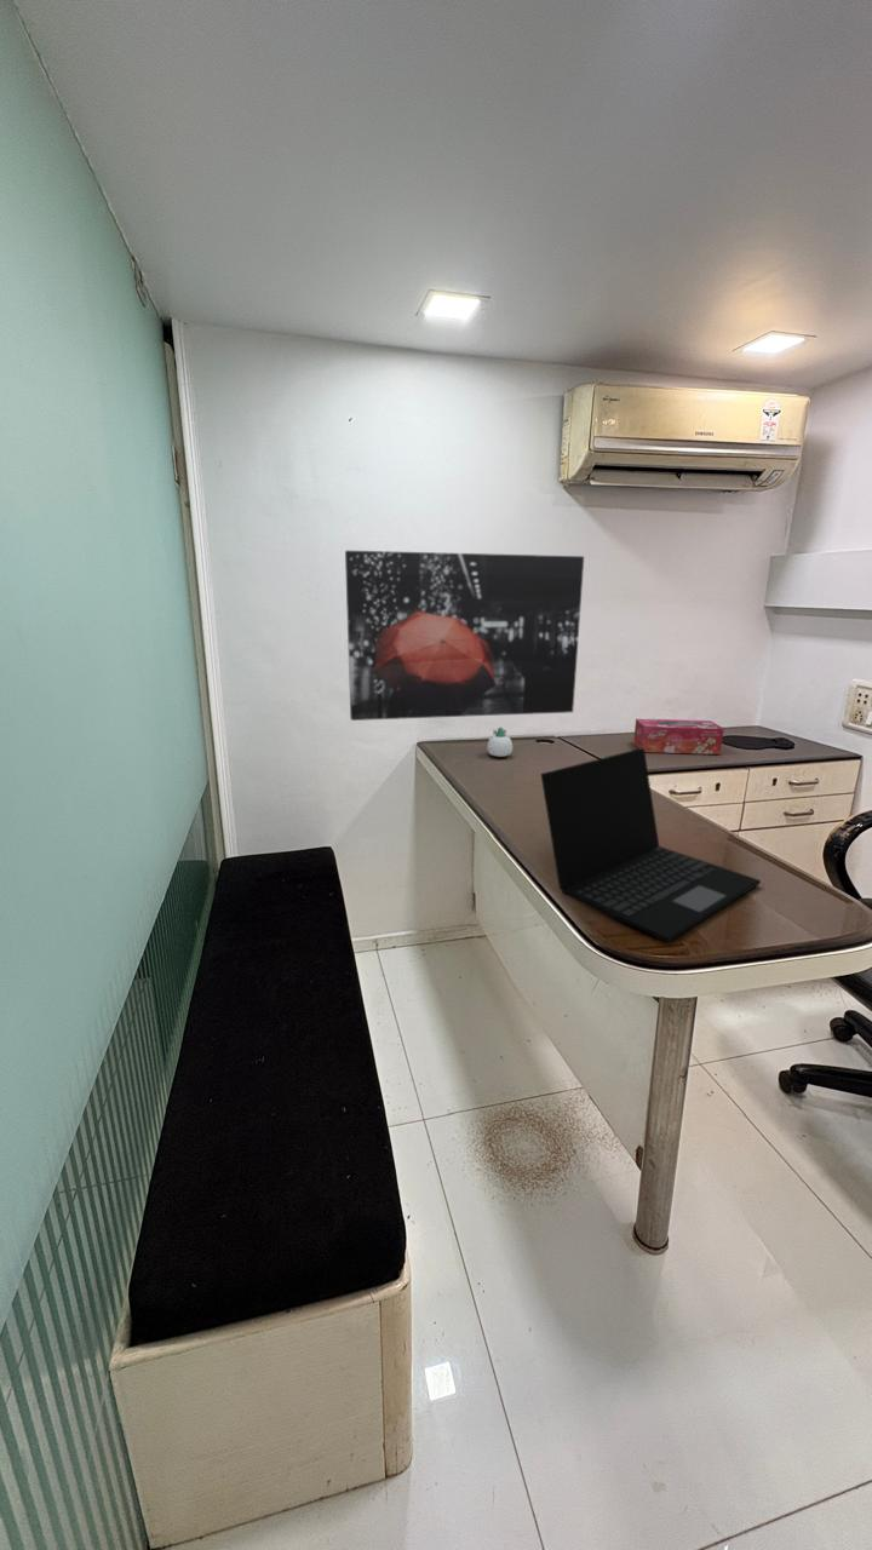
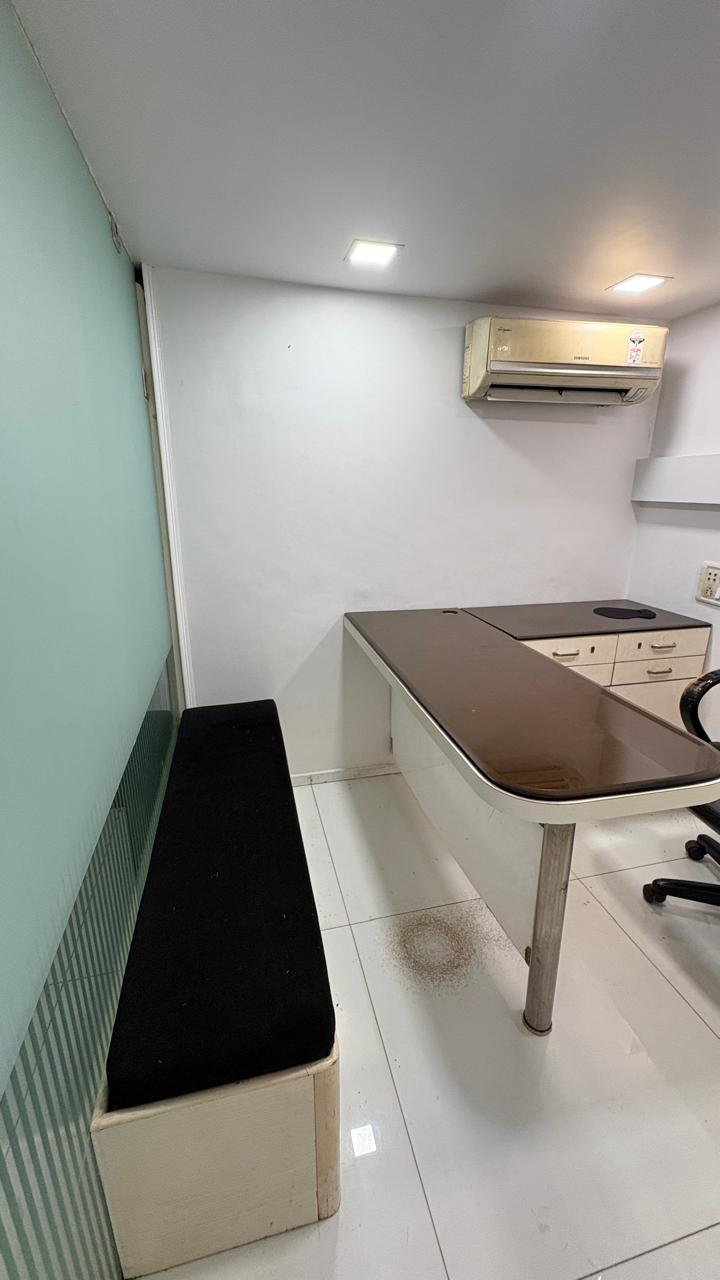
- laptop [539,747,762,943]
- tissue box [632,718,724,756]
- succulent planter [486,725,514,758]
- wall art [344,550,585,722]
